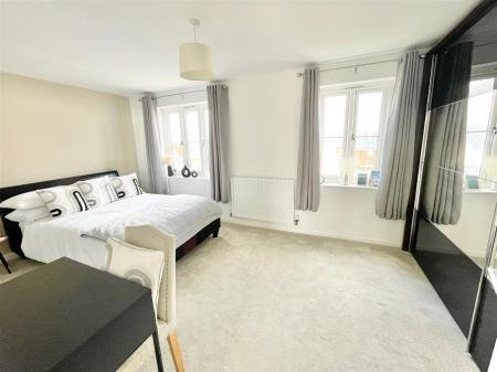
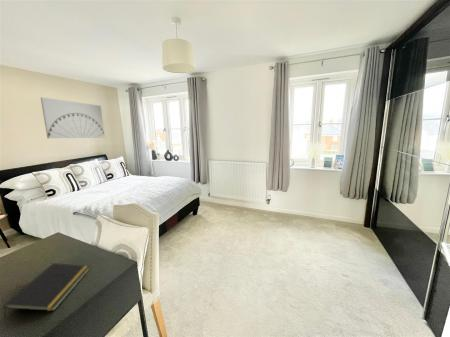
+ wall art [40,96,106,139]
+ notepad [2,262,91,318]
